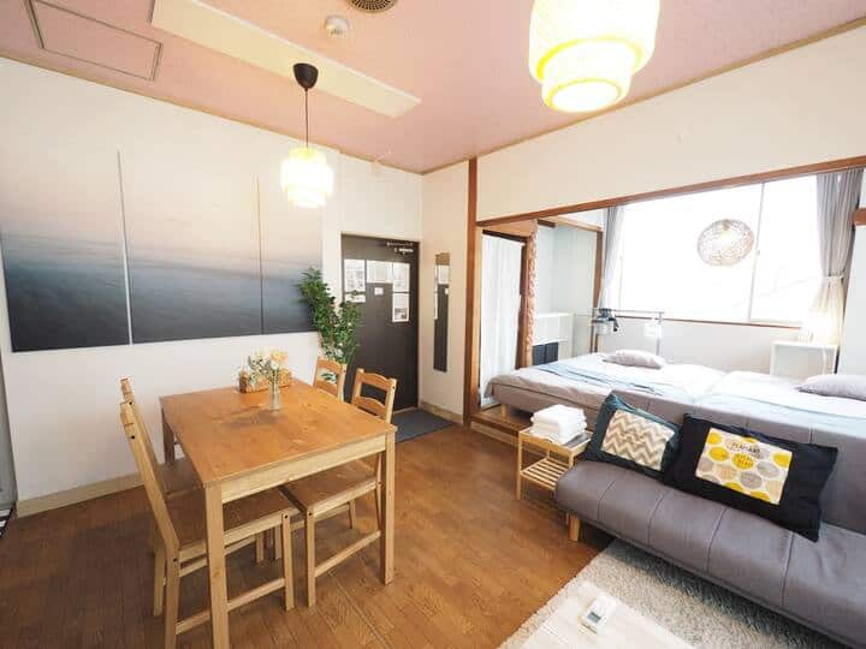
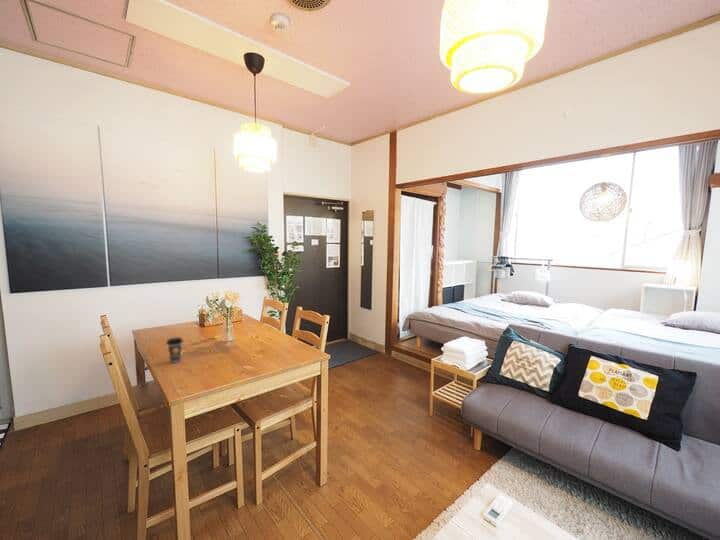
+ coffee cup [165,336,184,364]
